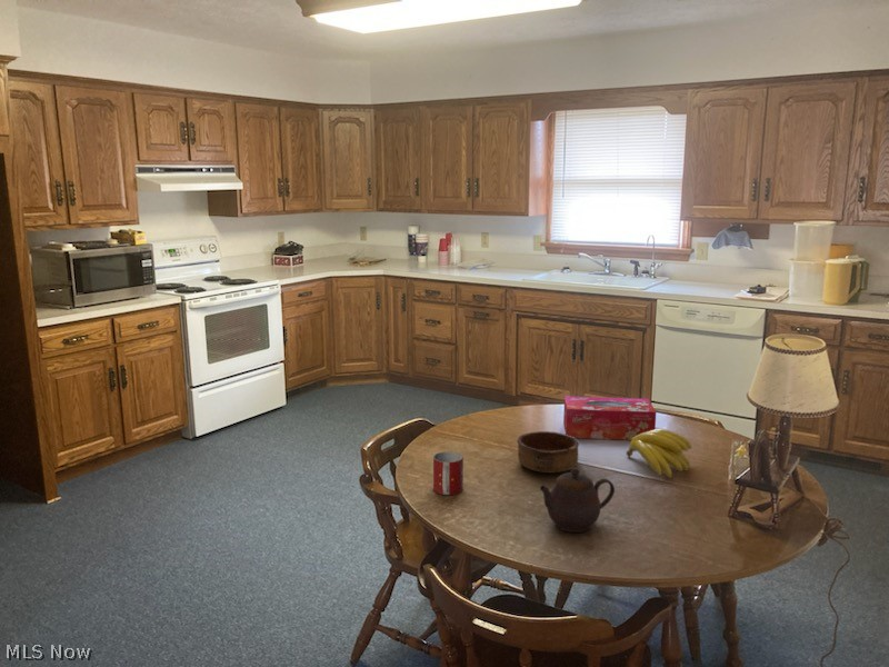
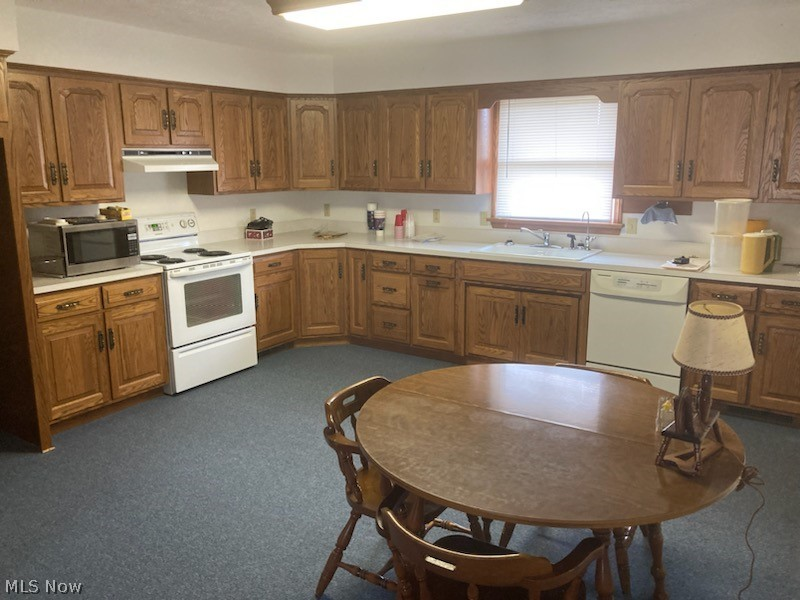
- mug [432,450,465,496]
- teapot [539,467,616,534]
- bowl [516,430,580,474]
- tissue box [562,396,657,441]
- banana [625,428,692,479]
